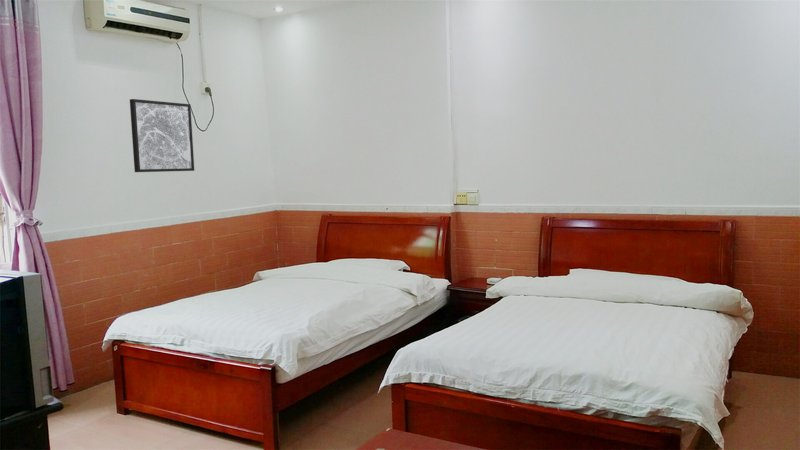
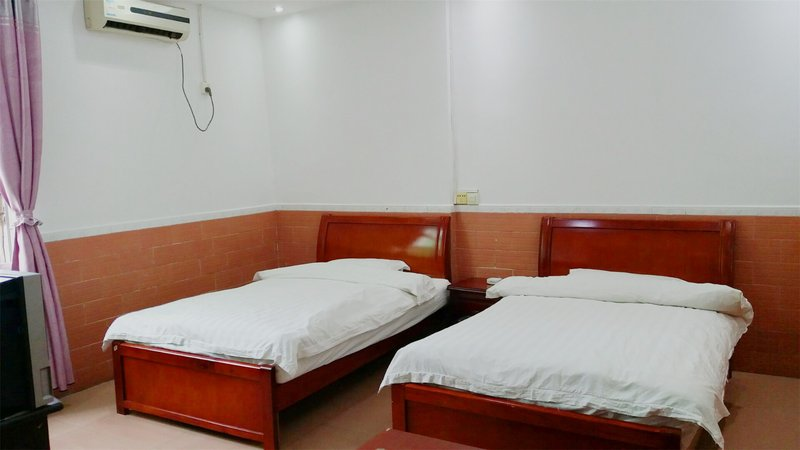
- wall art [129,98,195,173]
